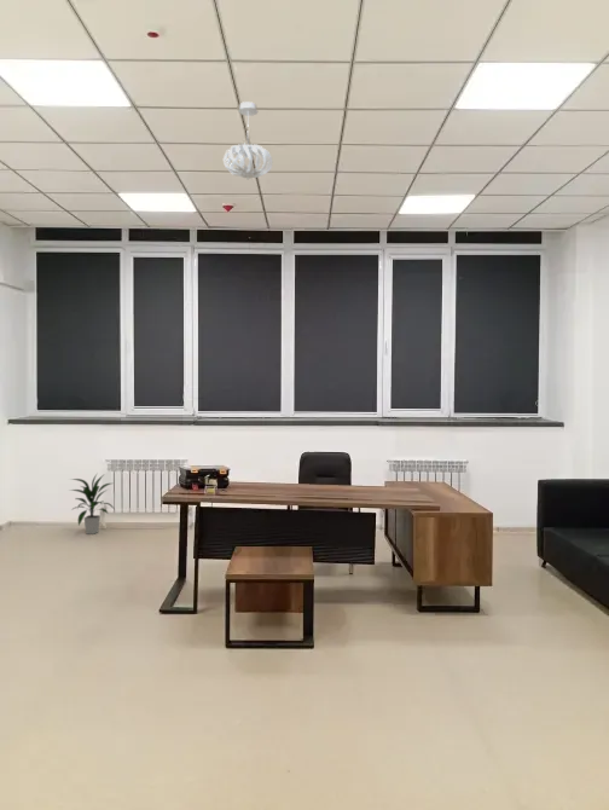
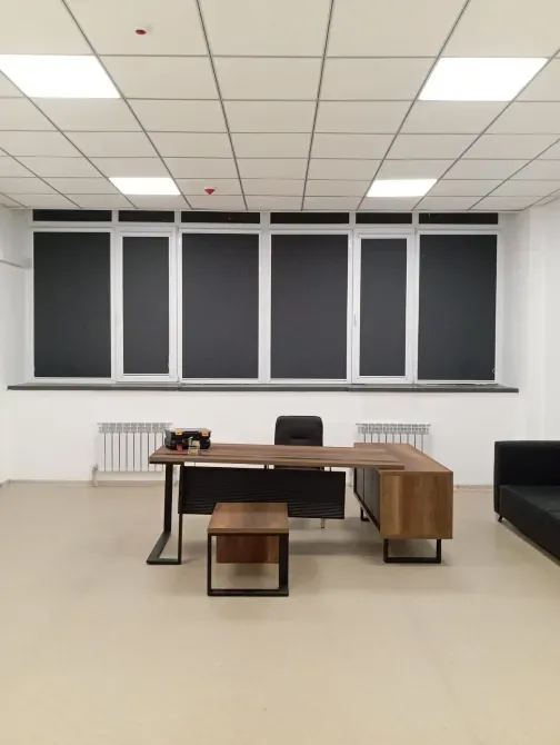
- indoor plant [66,471,117,536]
- pendant light [222,100,274,180]
